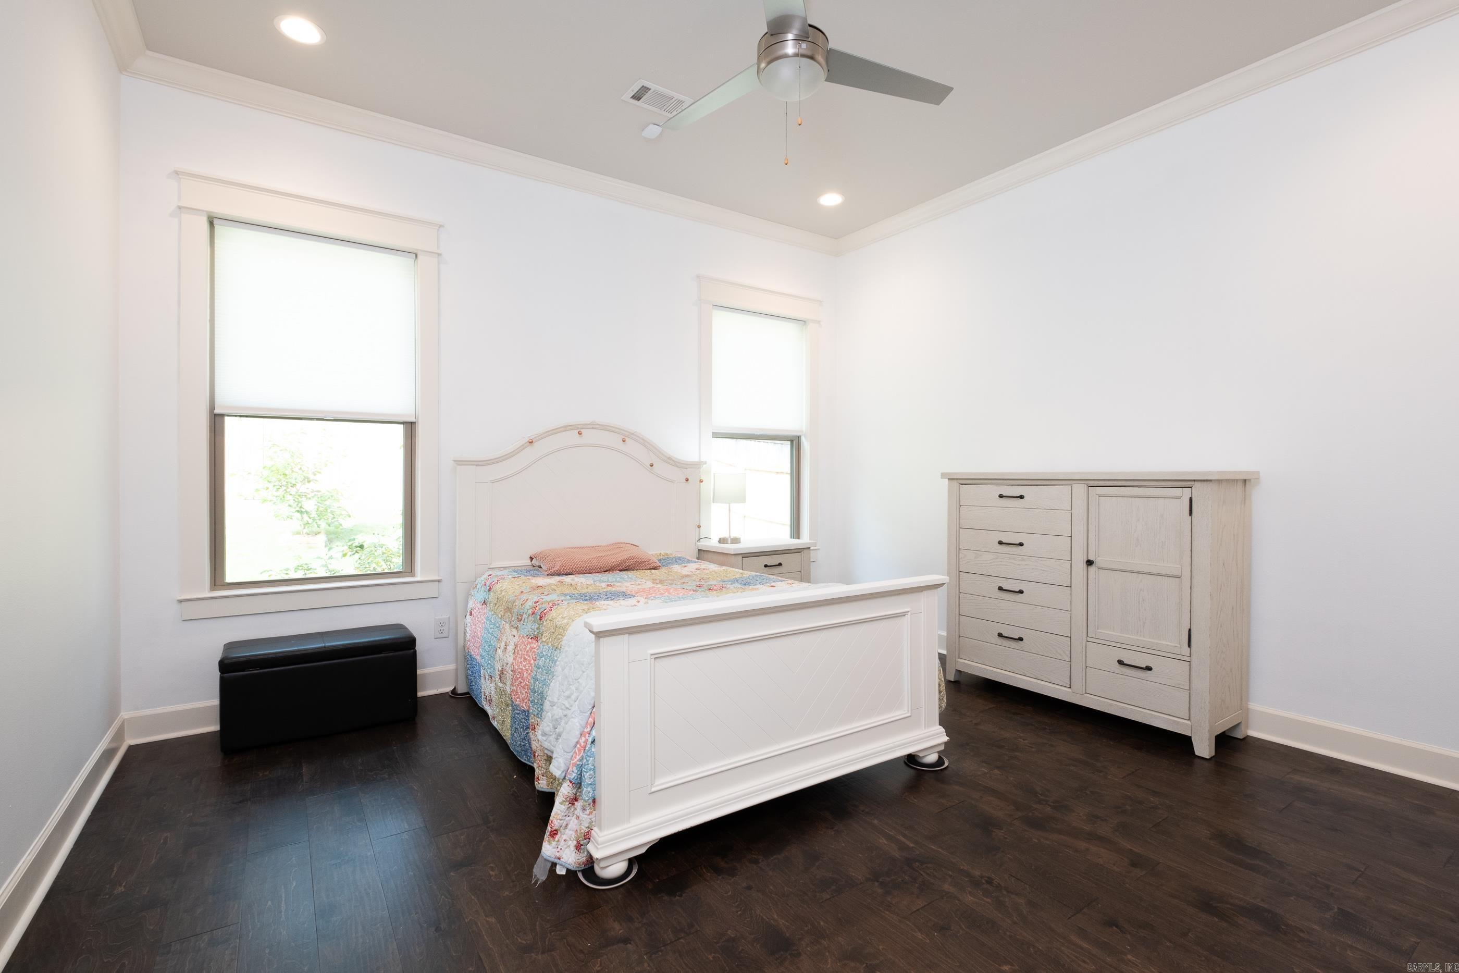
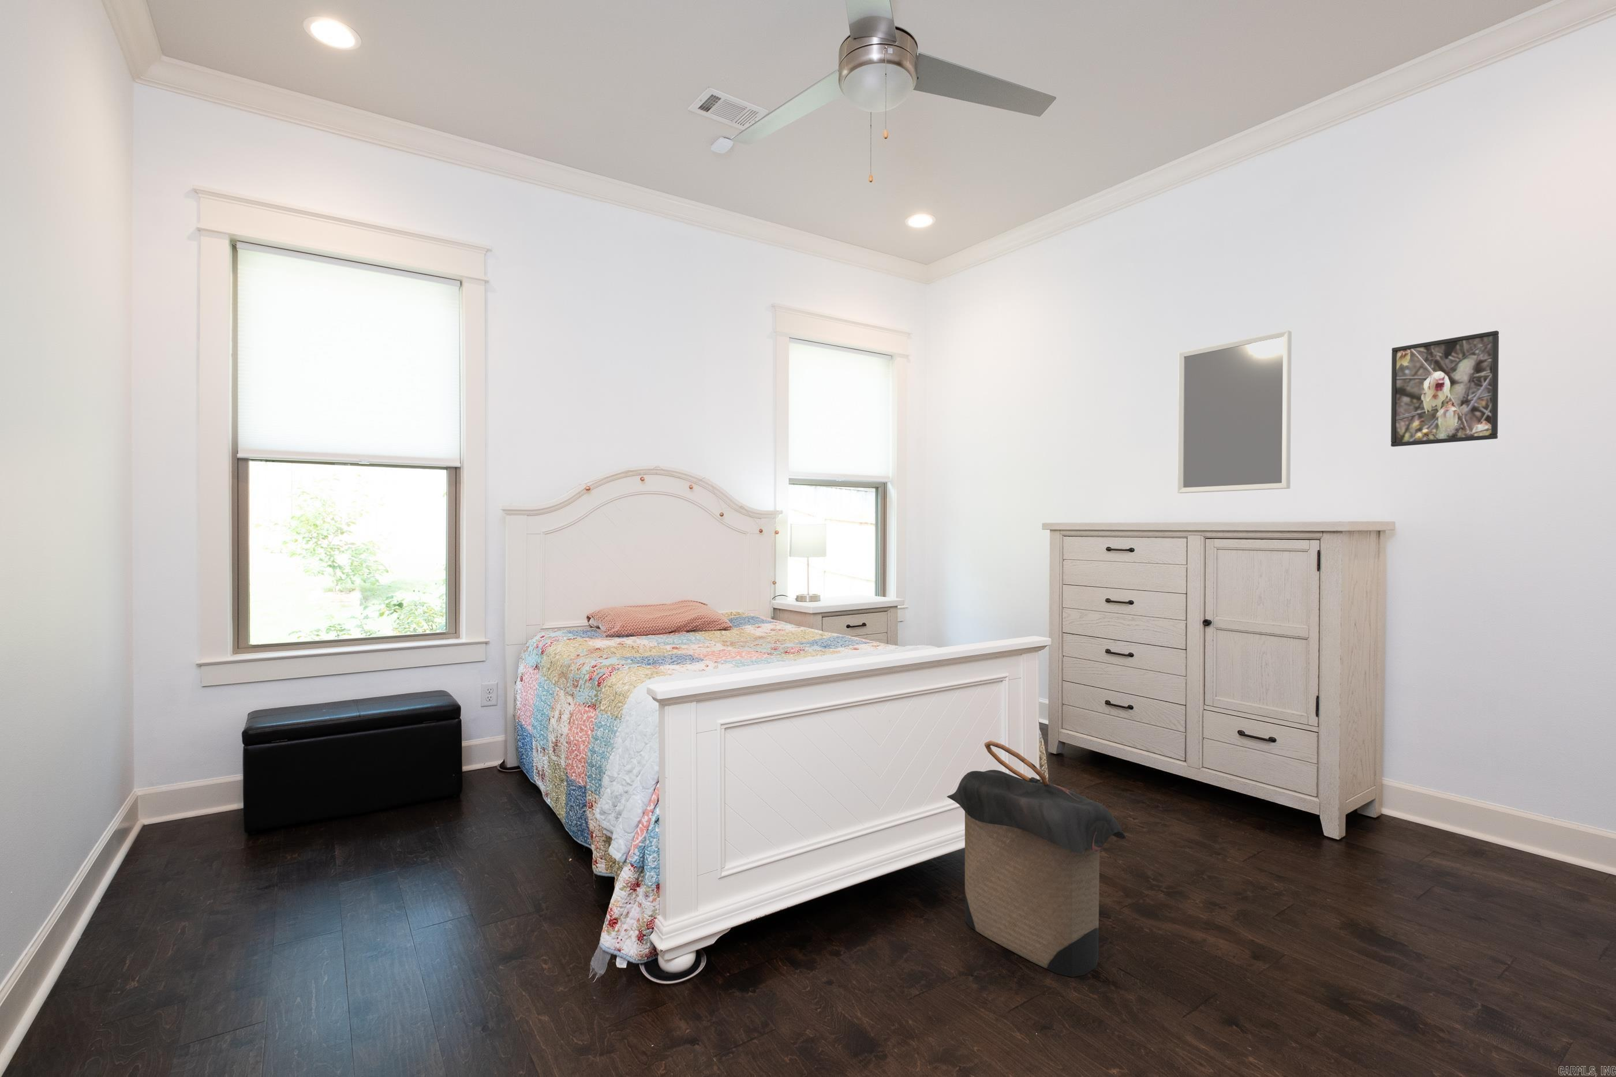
+ home mirror [1177,331,1293,494]
+ laundry hamper [946,740,1128,977]
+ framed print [1390,331,1499,447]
